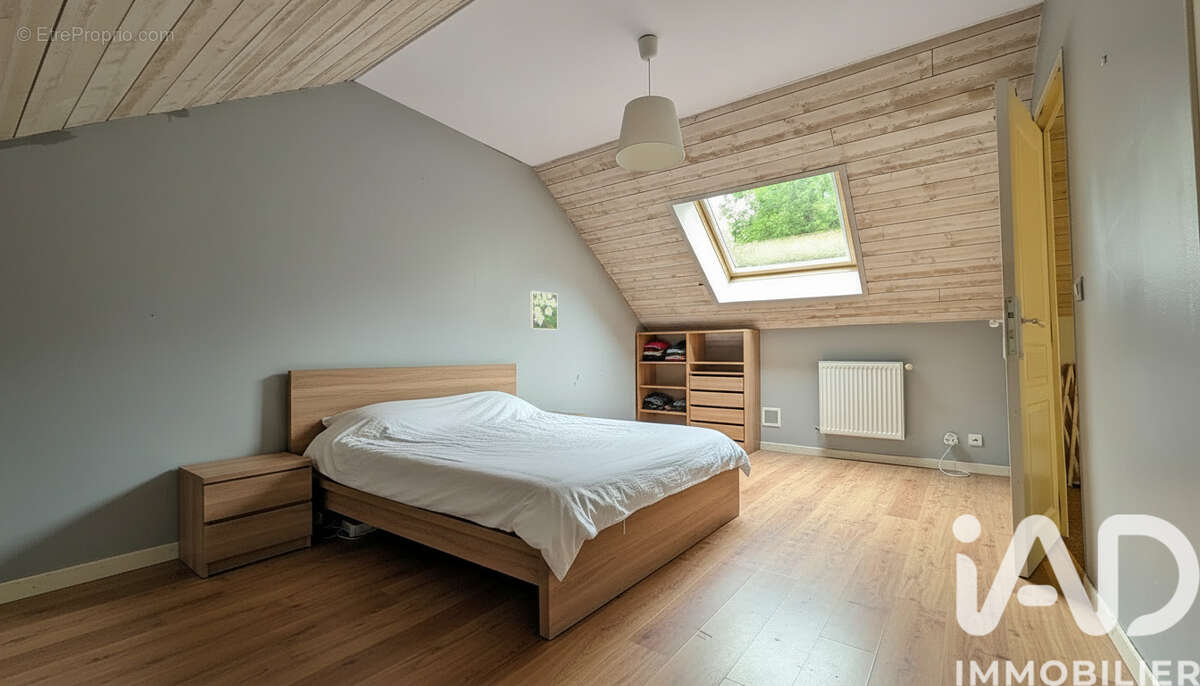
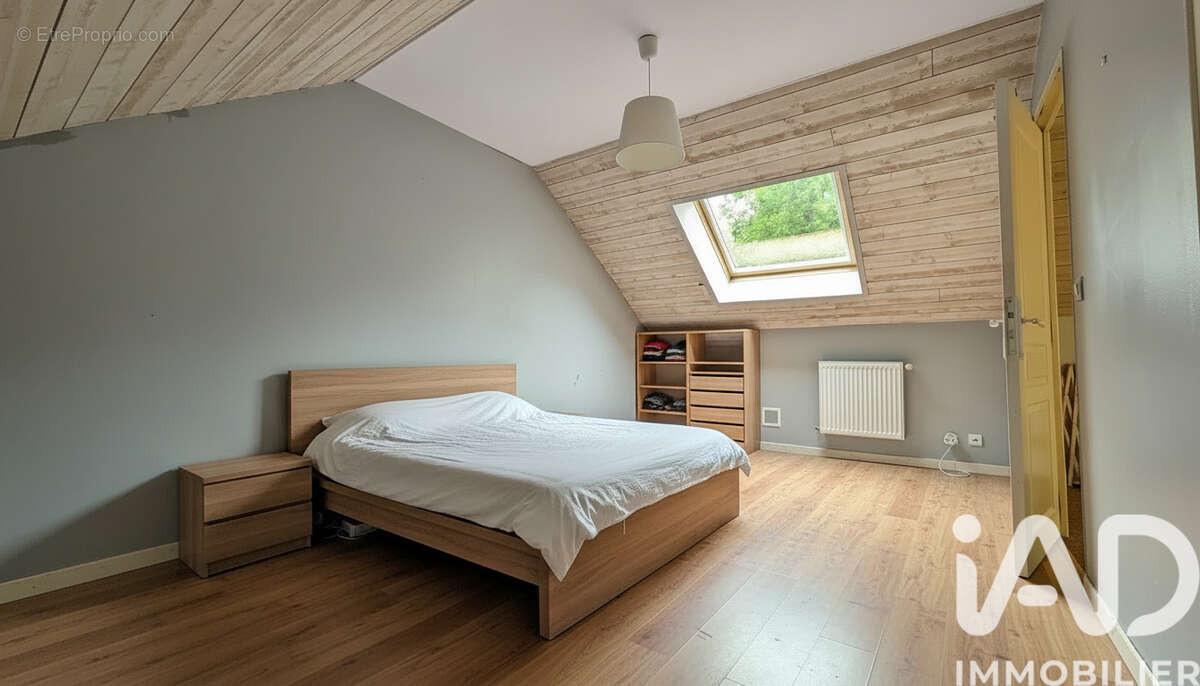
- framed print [529,290,559,331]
